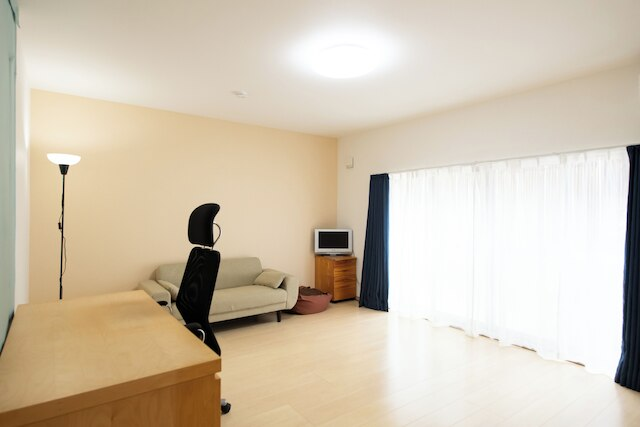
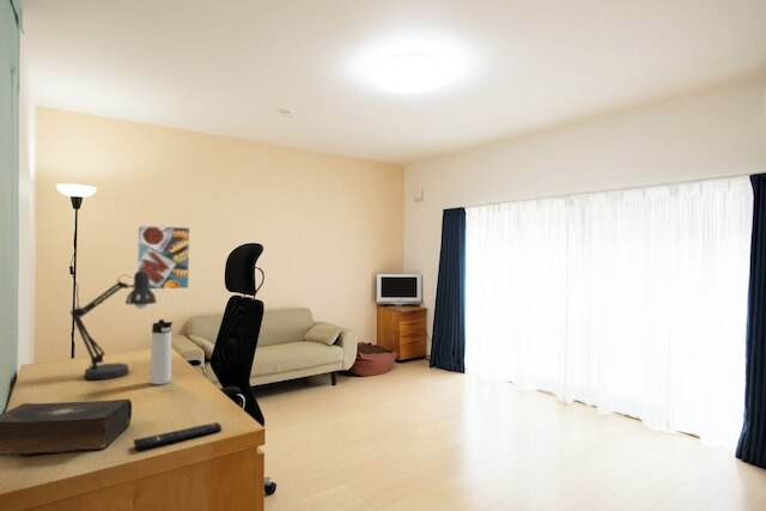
+ remote control [133,421,223,450]
+ thermos bottle [148,318,174,385]
+ desk lamp [69,270,158,381]
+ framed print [136,224,190,291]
+ book [0,397,133,457]
